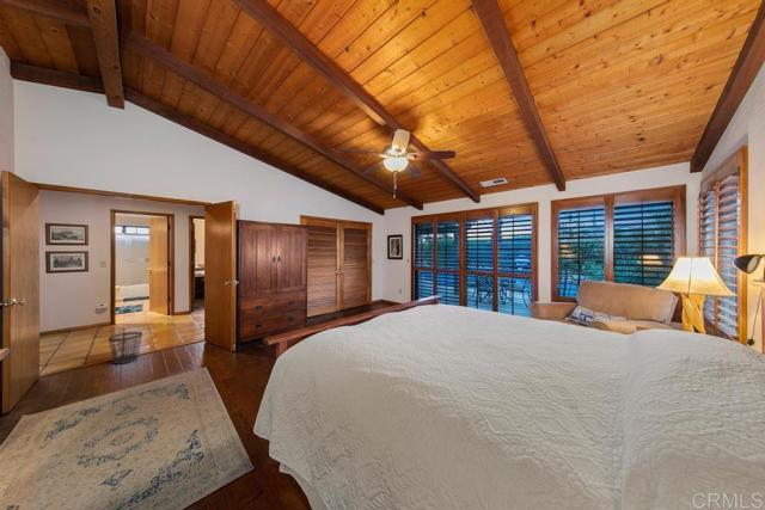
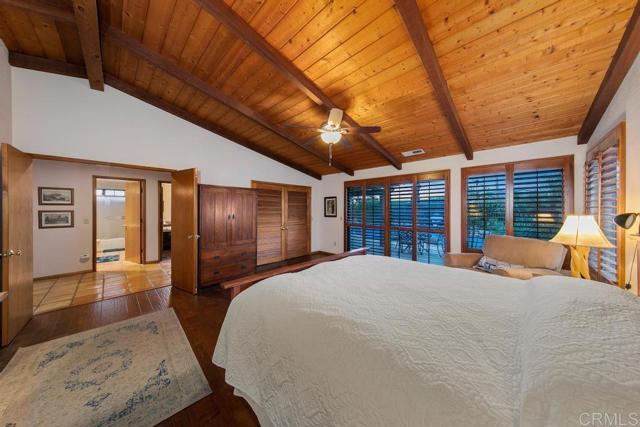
- wastebasket [108,331,143,365]
